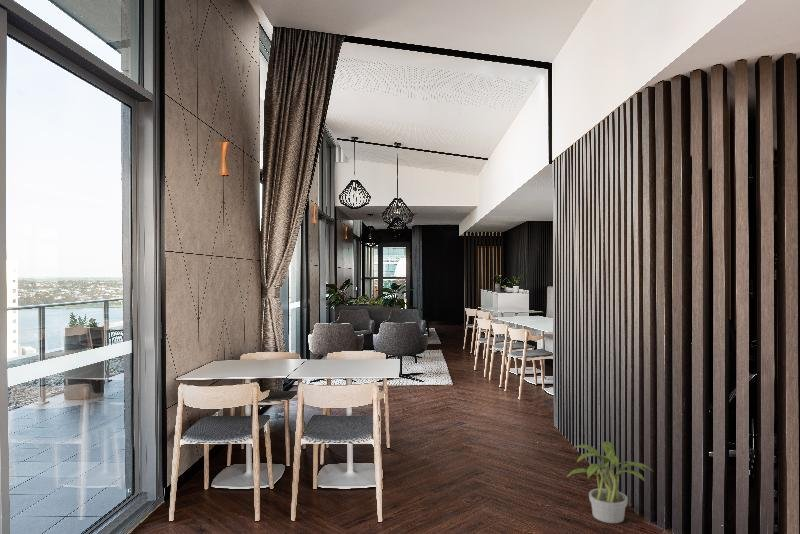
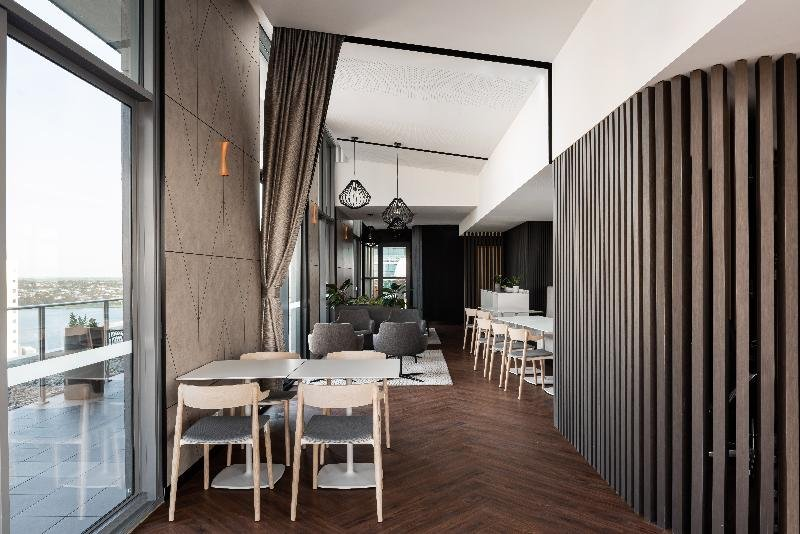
- potted plant [566,441,654,524]
